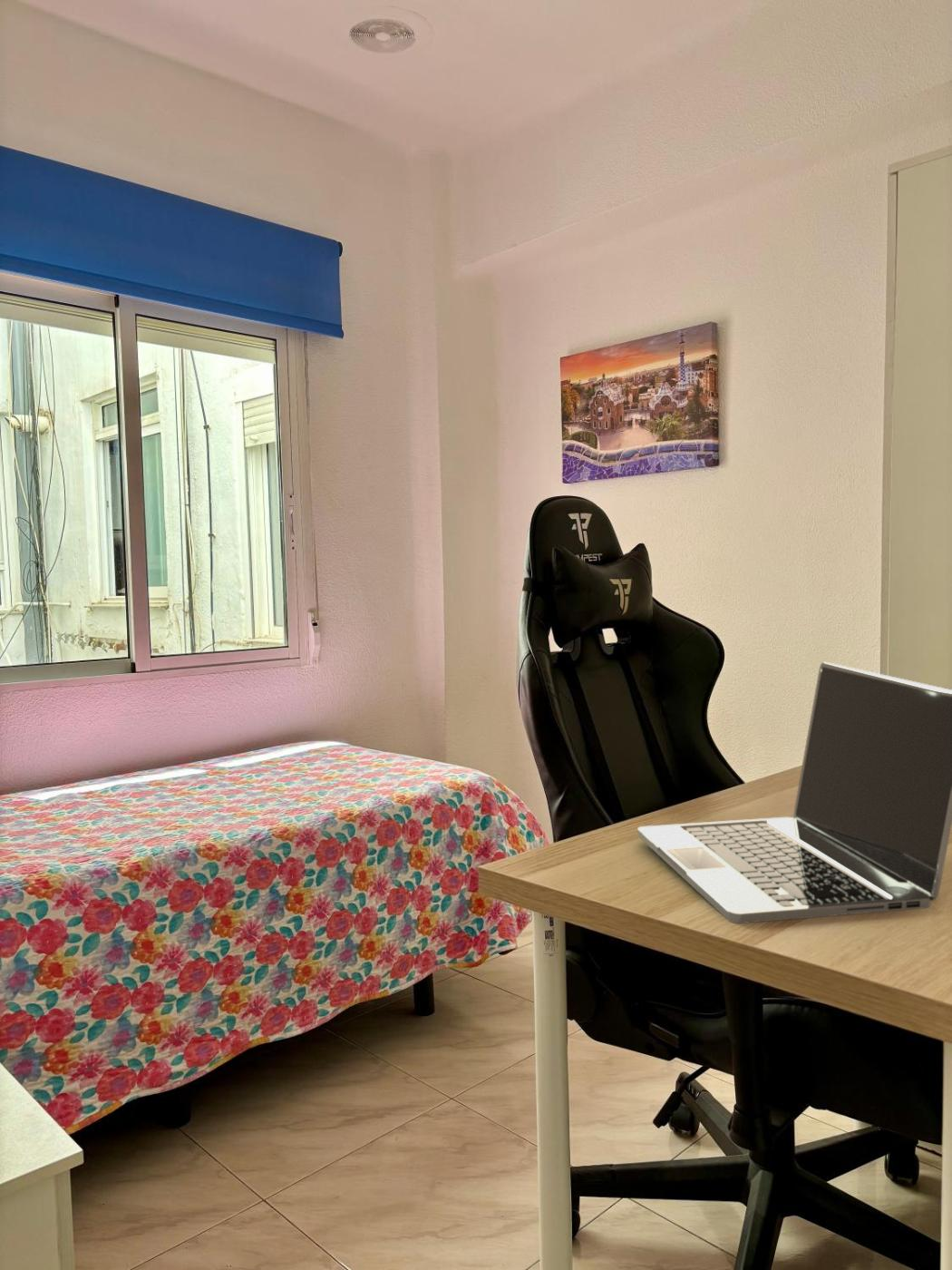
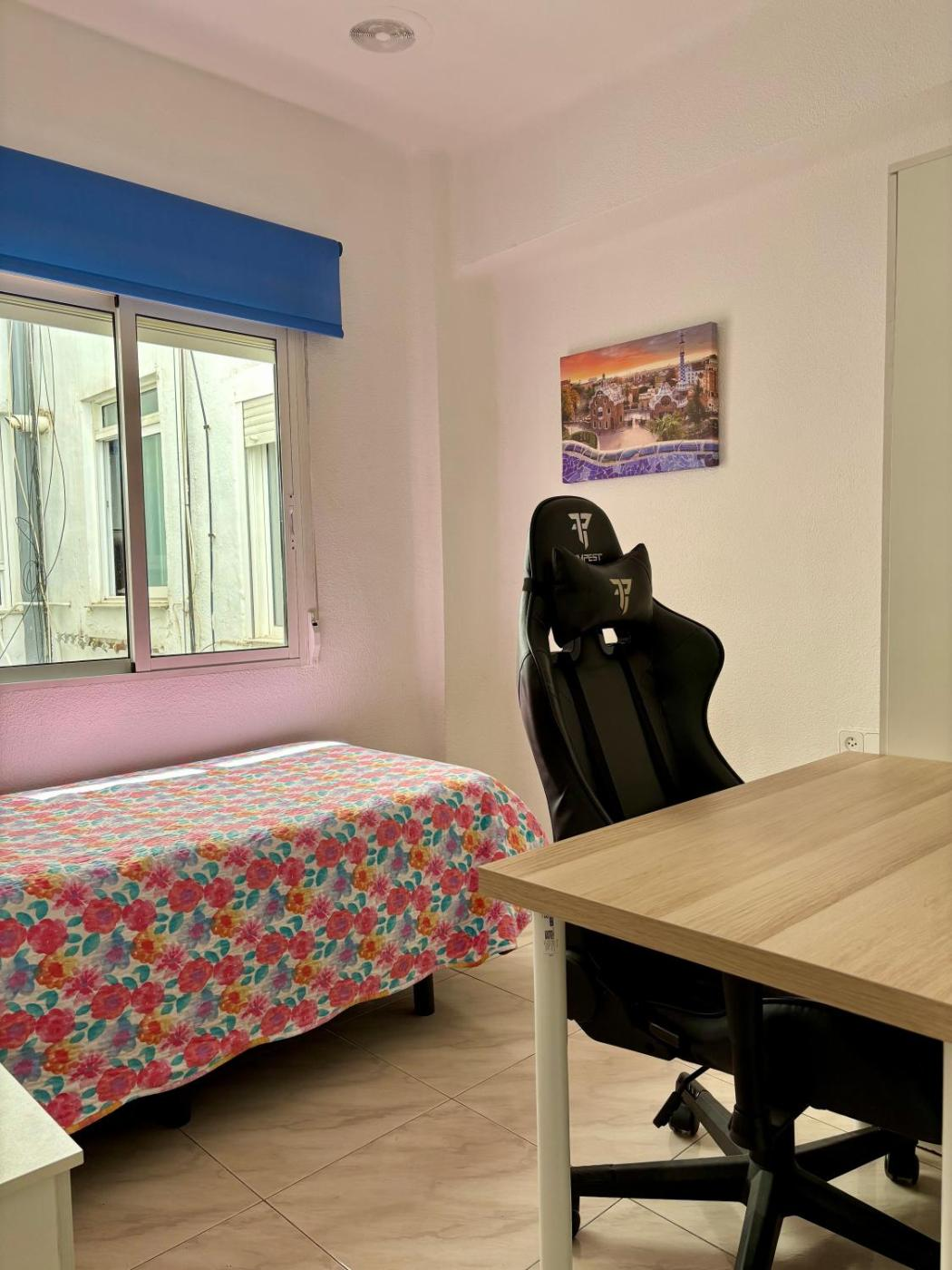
- laptop [636,661,952,924]
